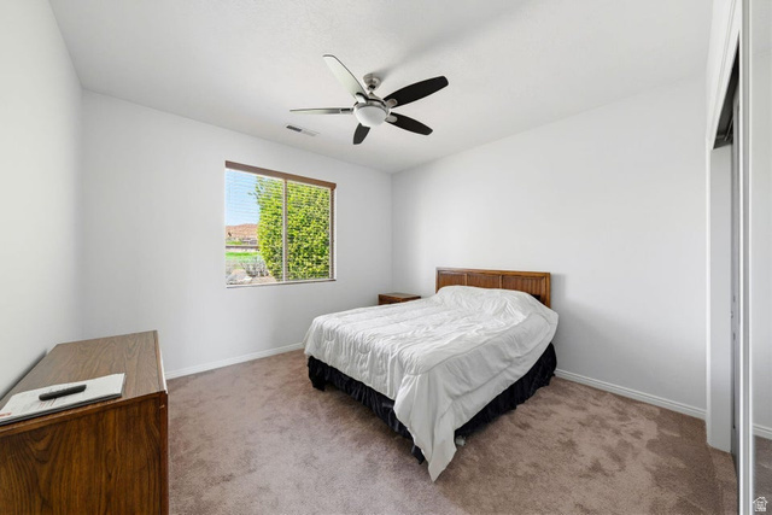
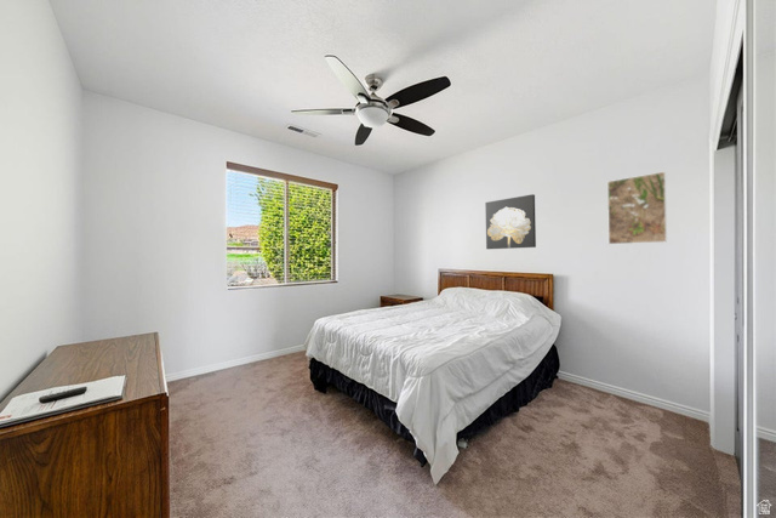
+ wall art [484,193,537,250]
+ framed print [606,170,668,245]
